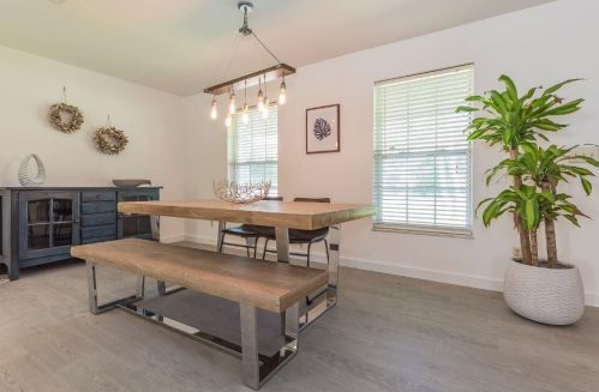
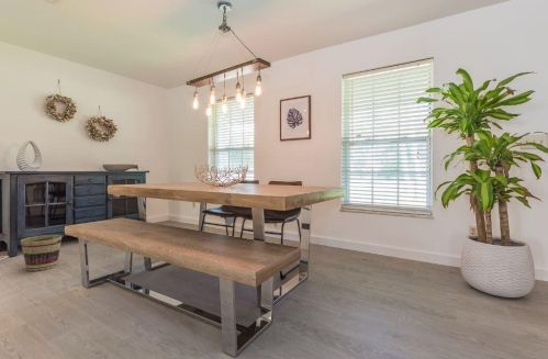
+ basket [20,234,63,272]
